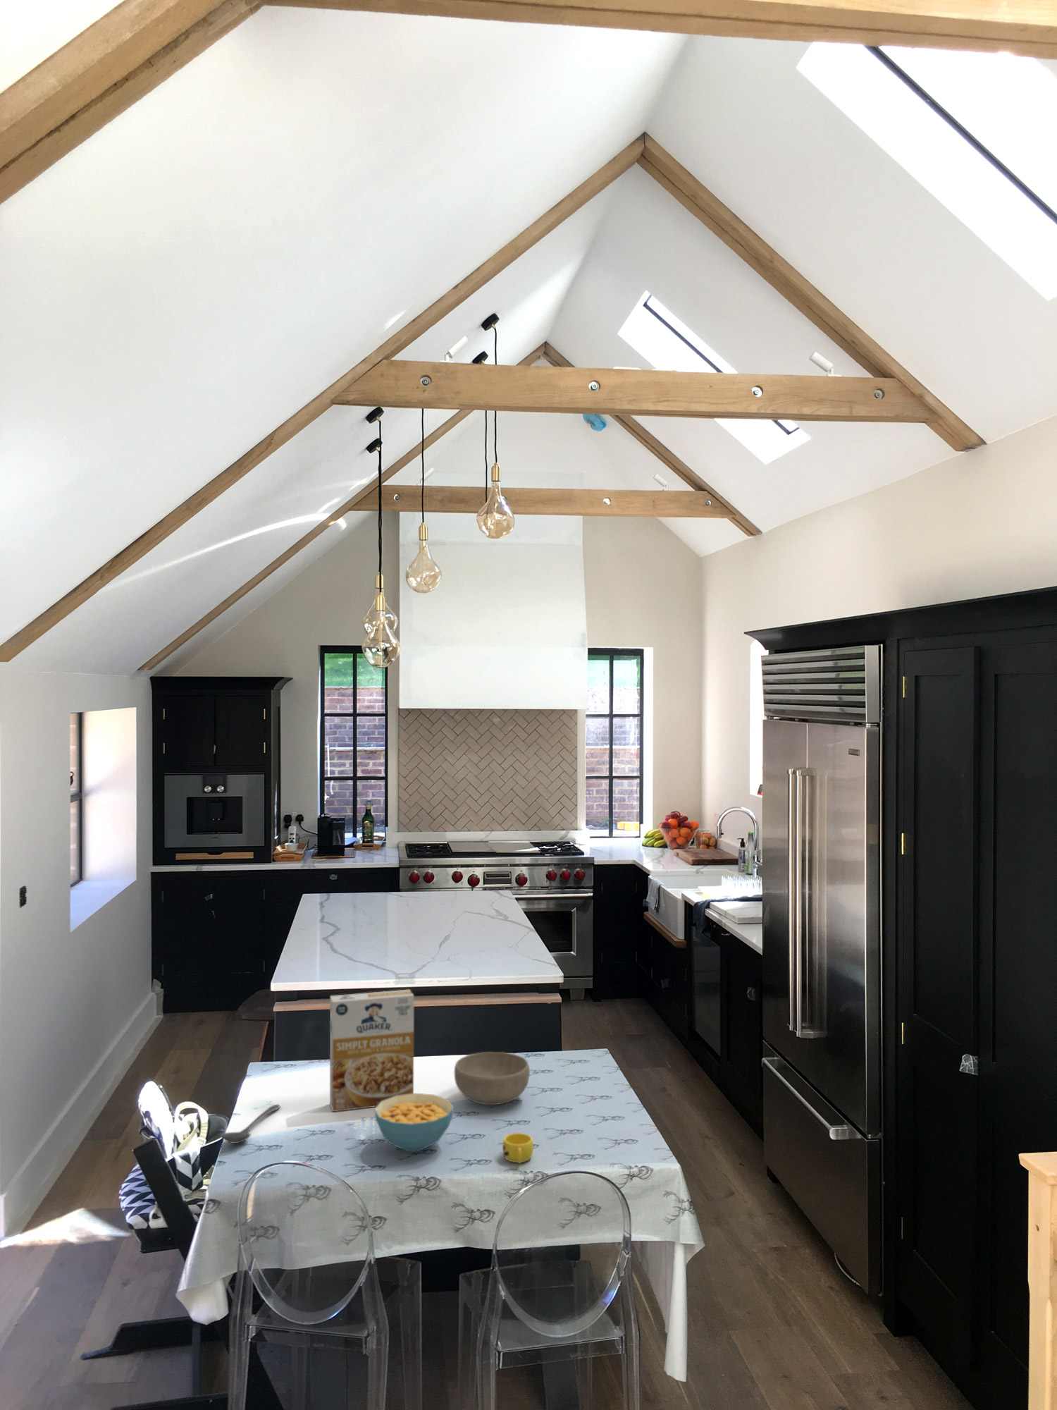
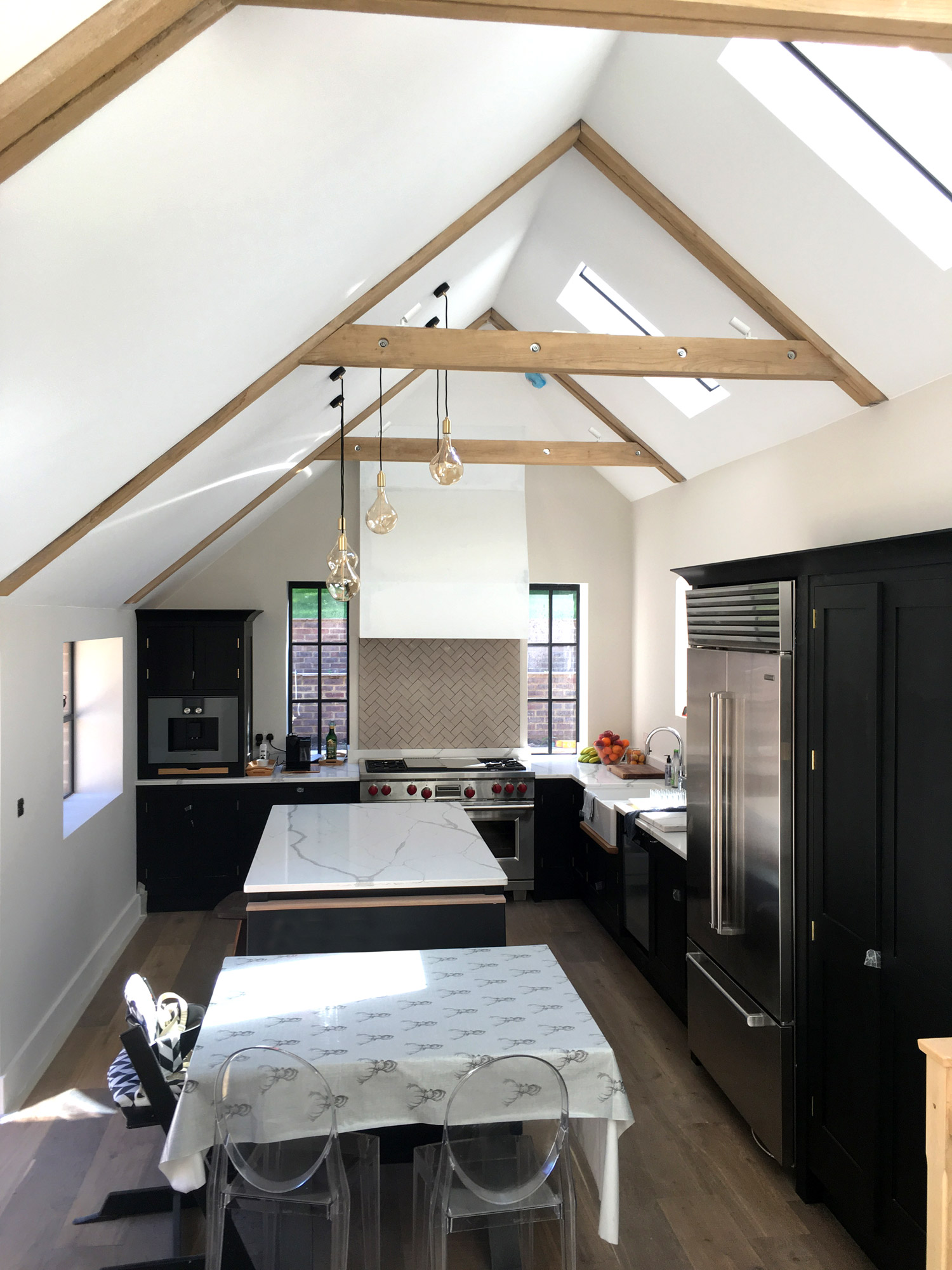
- cereal box [329,989,414,1112]
- cup [502,1132,534,1164]
- cereal bowl [373,1092,454,1152]
- bowl [454,1051,531,1106]
- stirrer [221,1104,281,1145]
